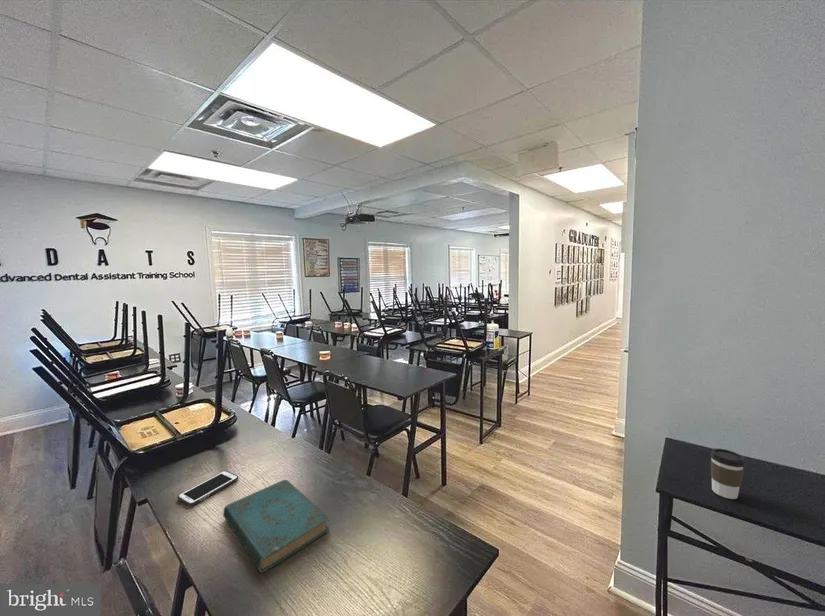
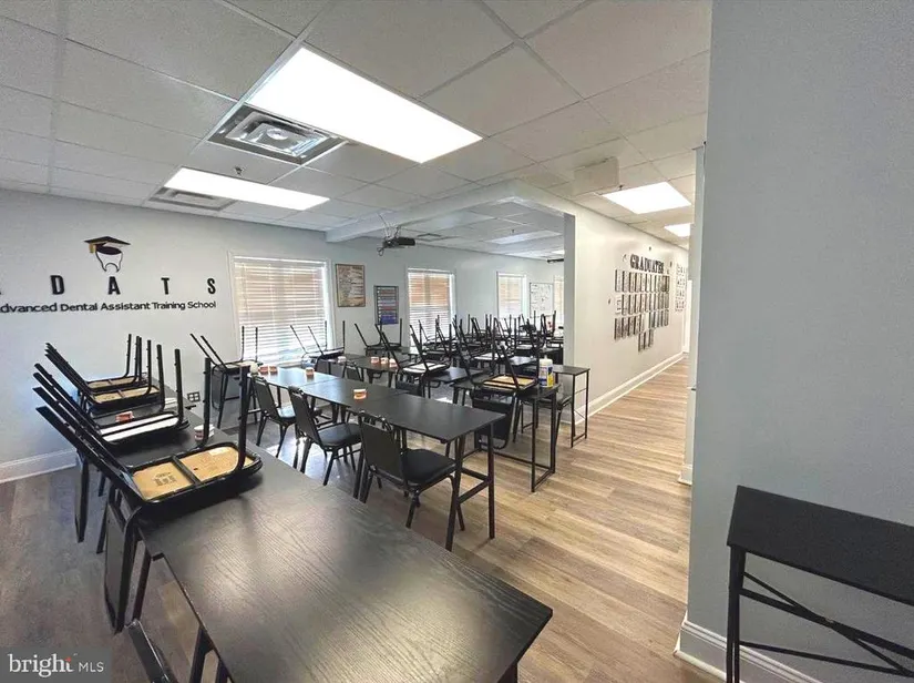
- cell phone [177,470,239,507]
- coffee cup [709,447,746,500]
- book [222,479,331,573]
